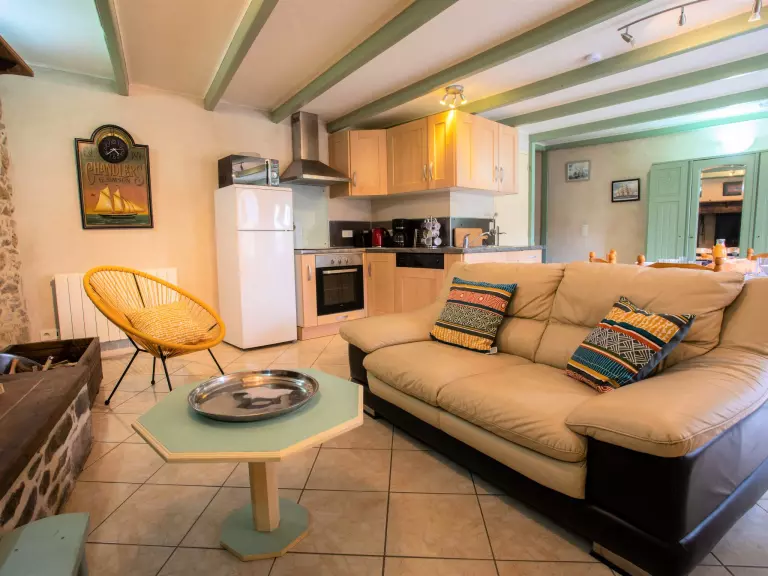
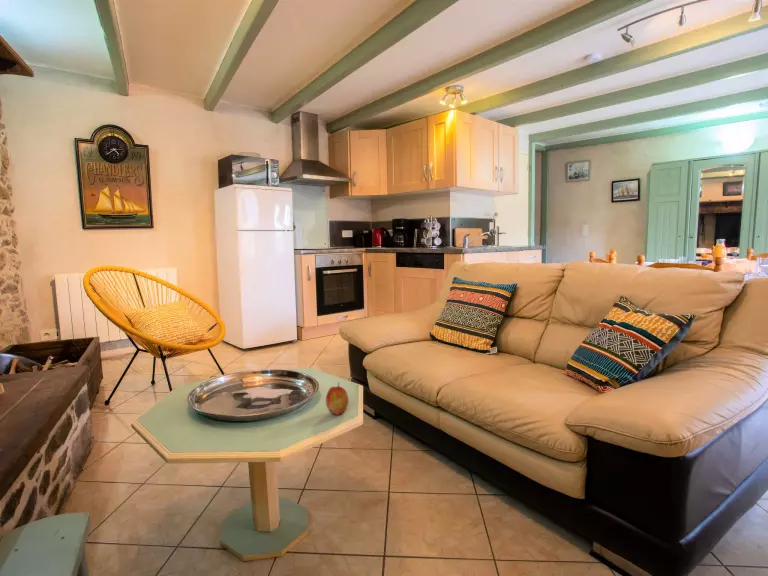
+ apple [325,382,349,416]
